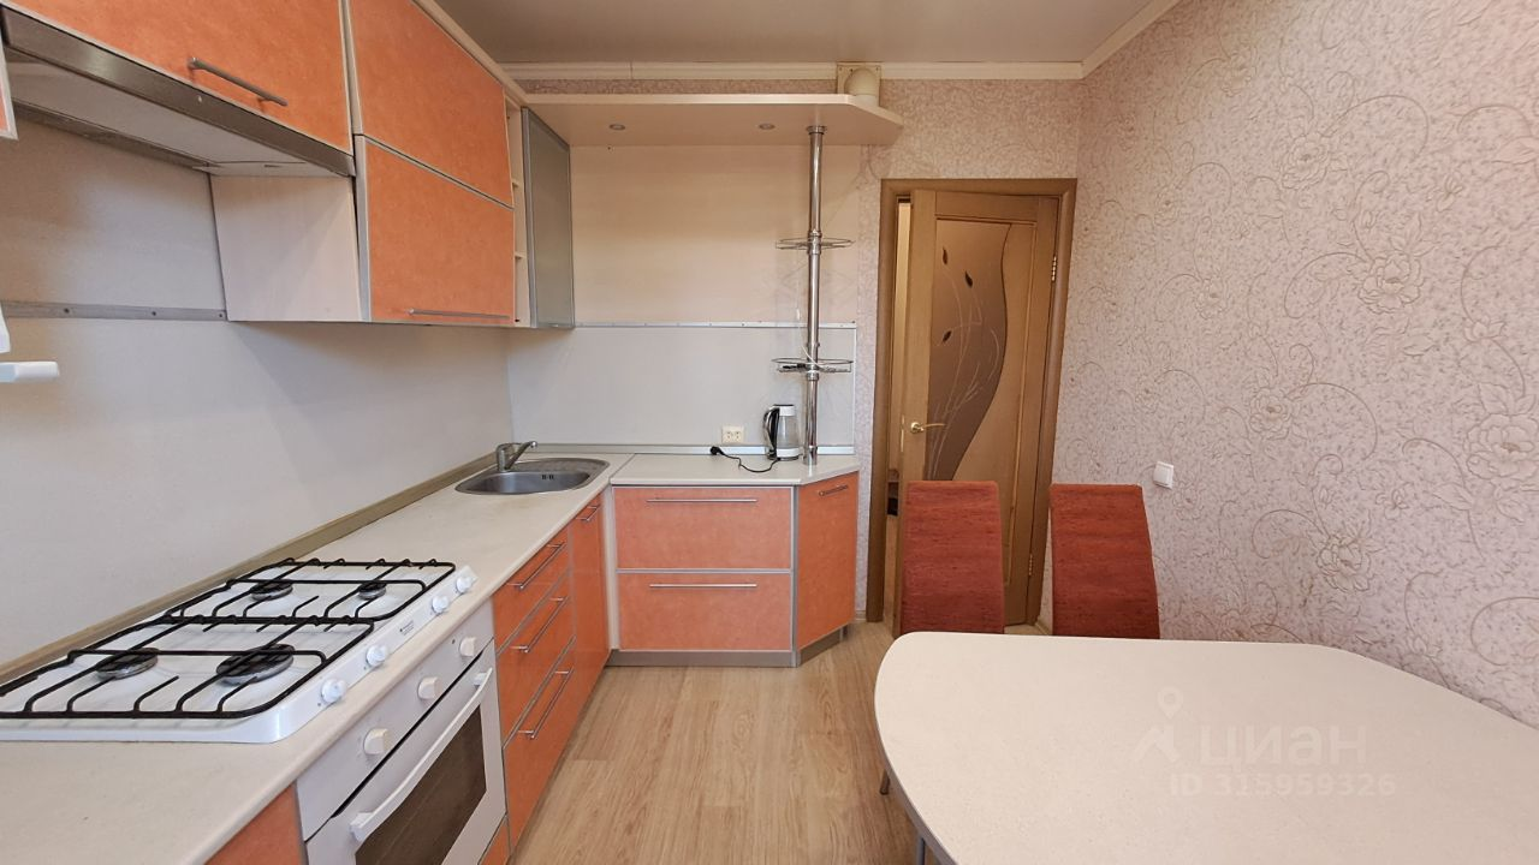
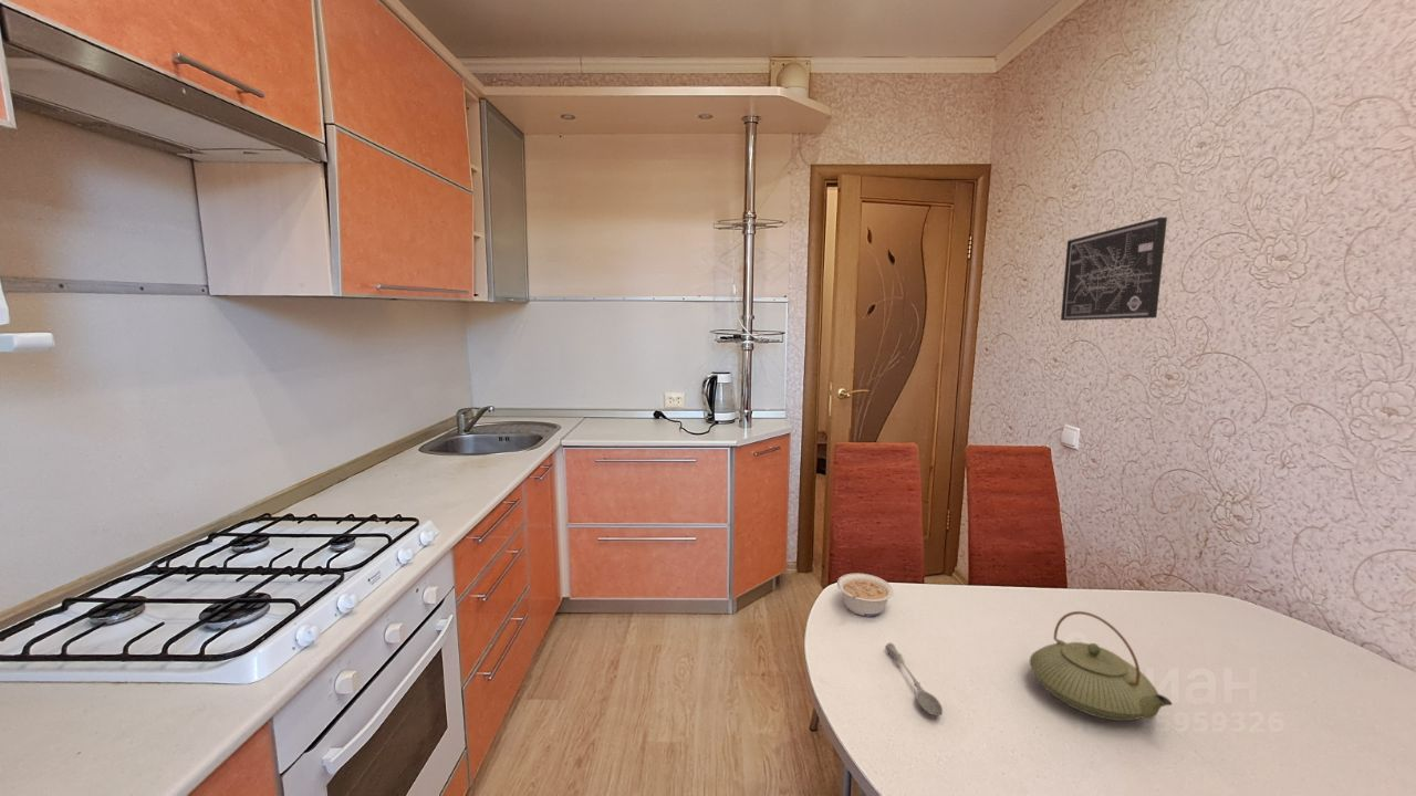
+ wall art [1060,217,1168,322]
+ teapot [1029,610,1173,722]
+ soupspoon [884,641,944,716]
+ legume [836,572,895,617]
